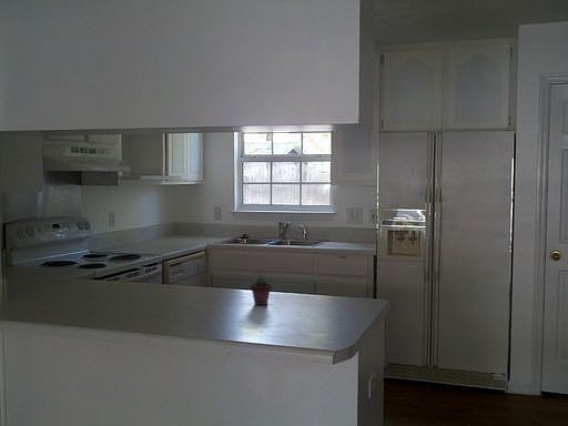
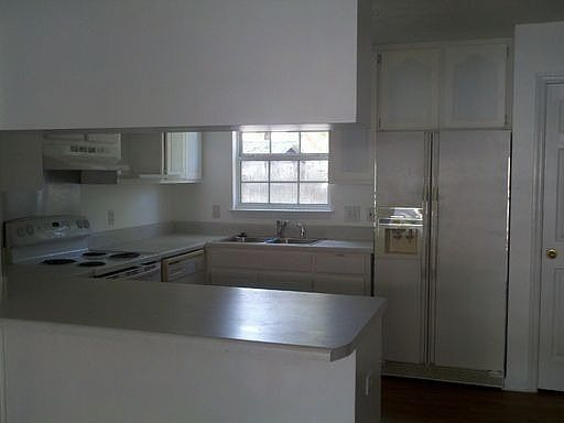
- potted succulent [250,275,273,306]
